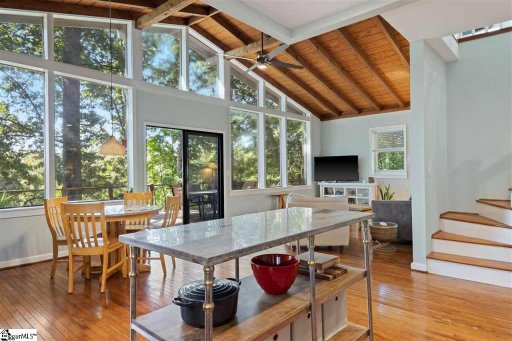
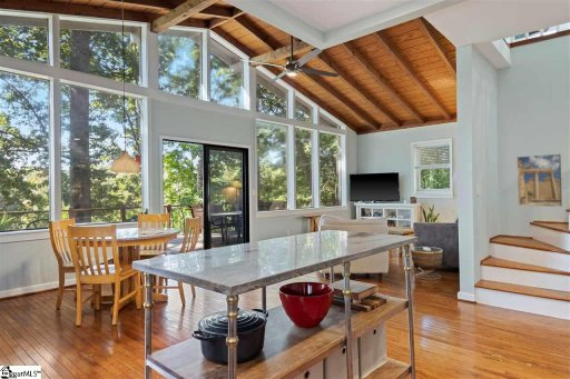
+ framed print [515,152,563,208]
